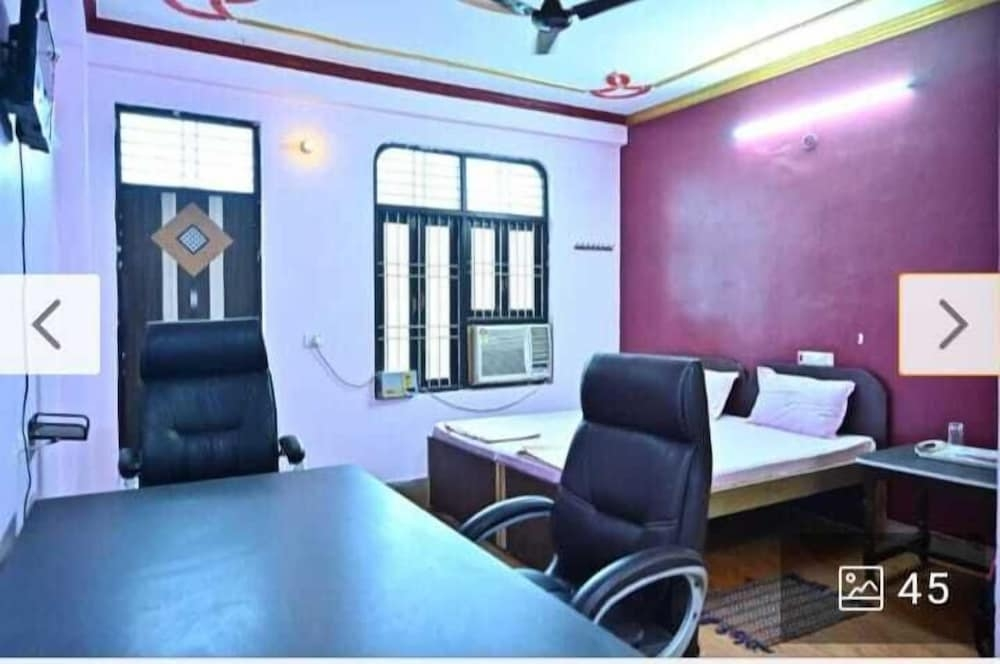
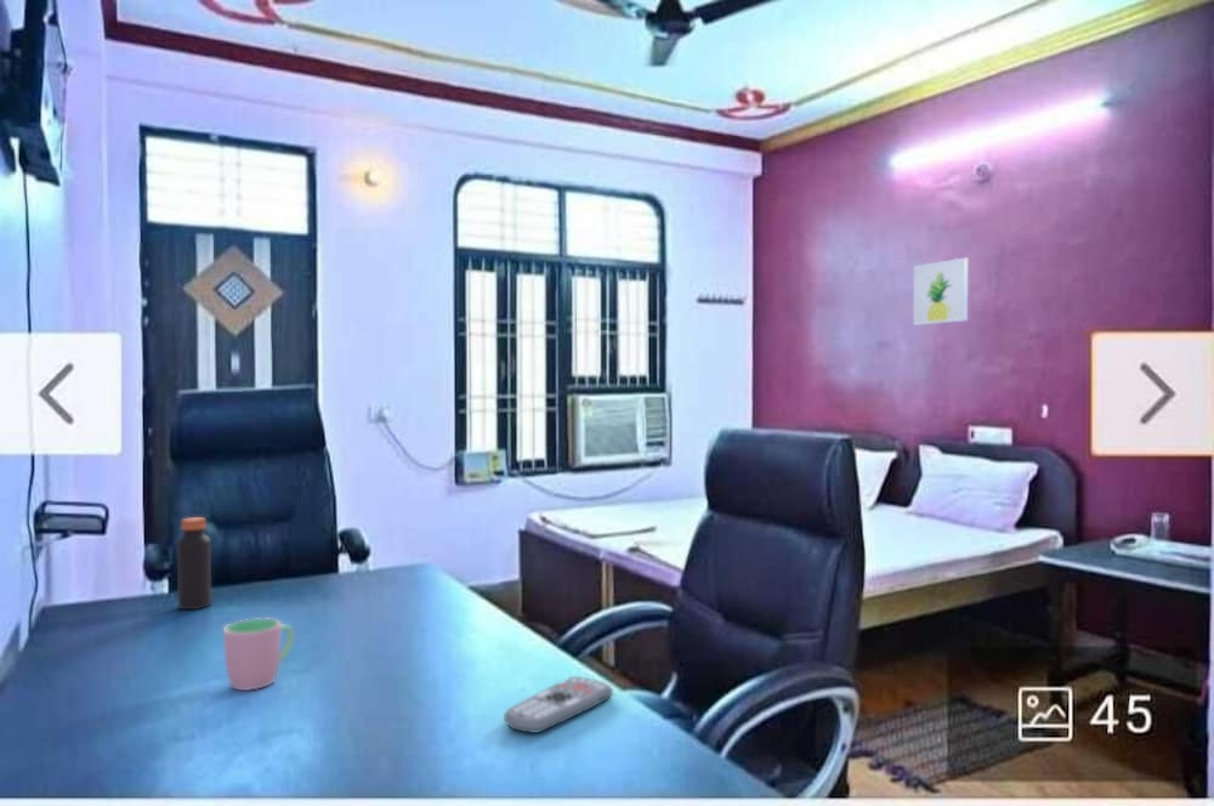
+ remote control [503,675,614,733]
+ bottle [176,516,212,611]
+ cup [222,617,295,692]
+ wall art [913,256,969,327]
